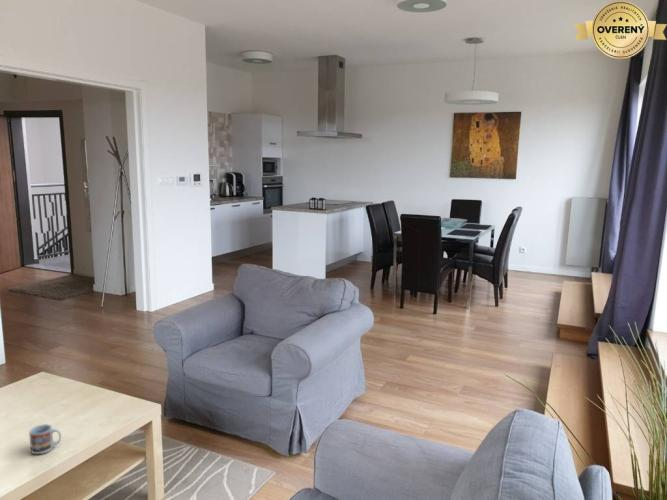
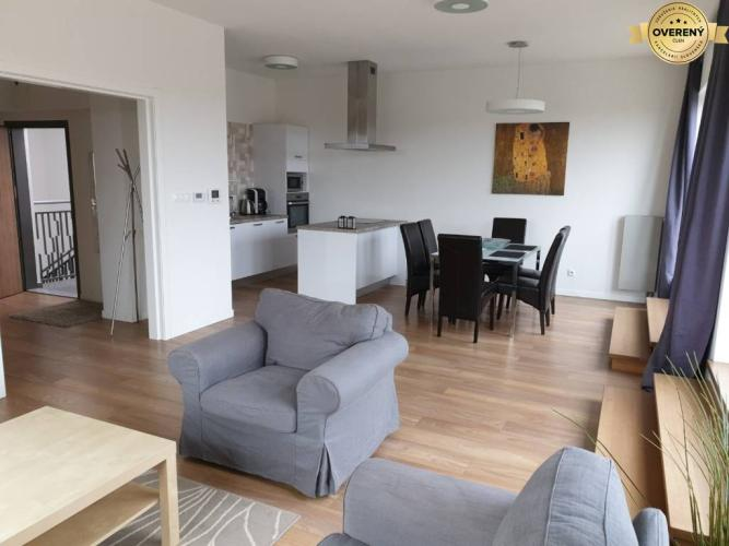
- cup [28,423,62,455]
